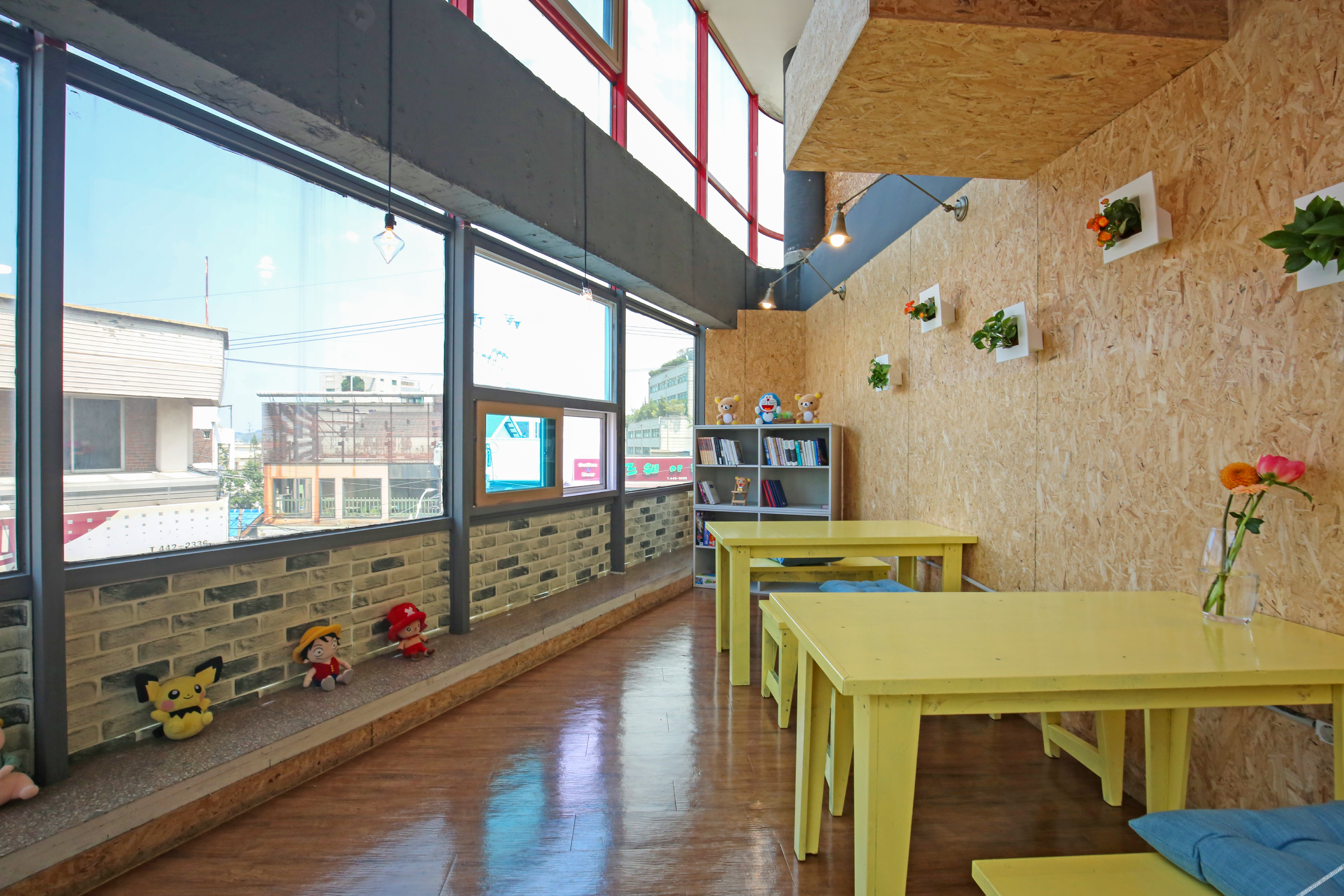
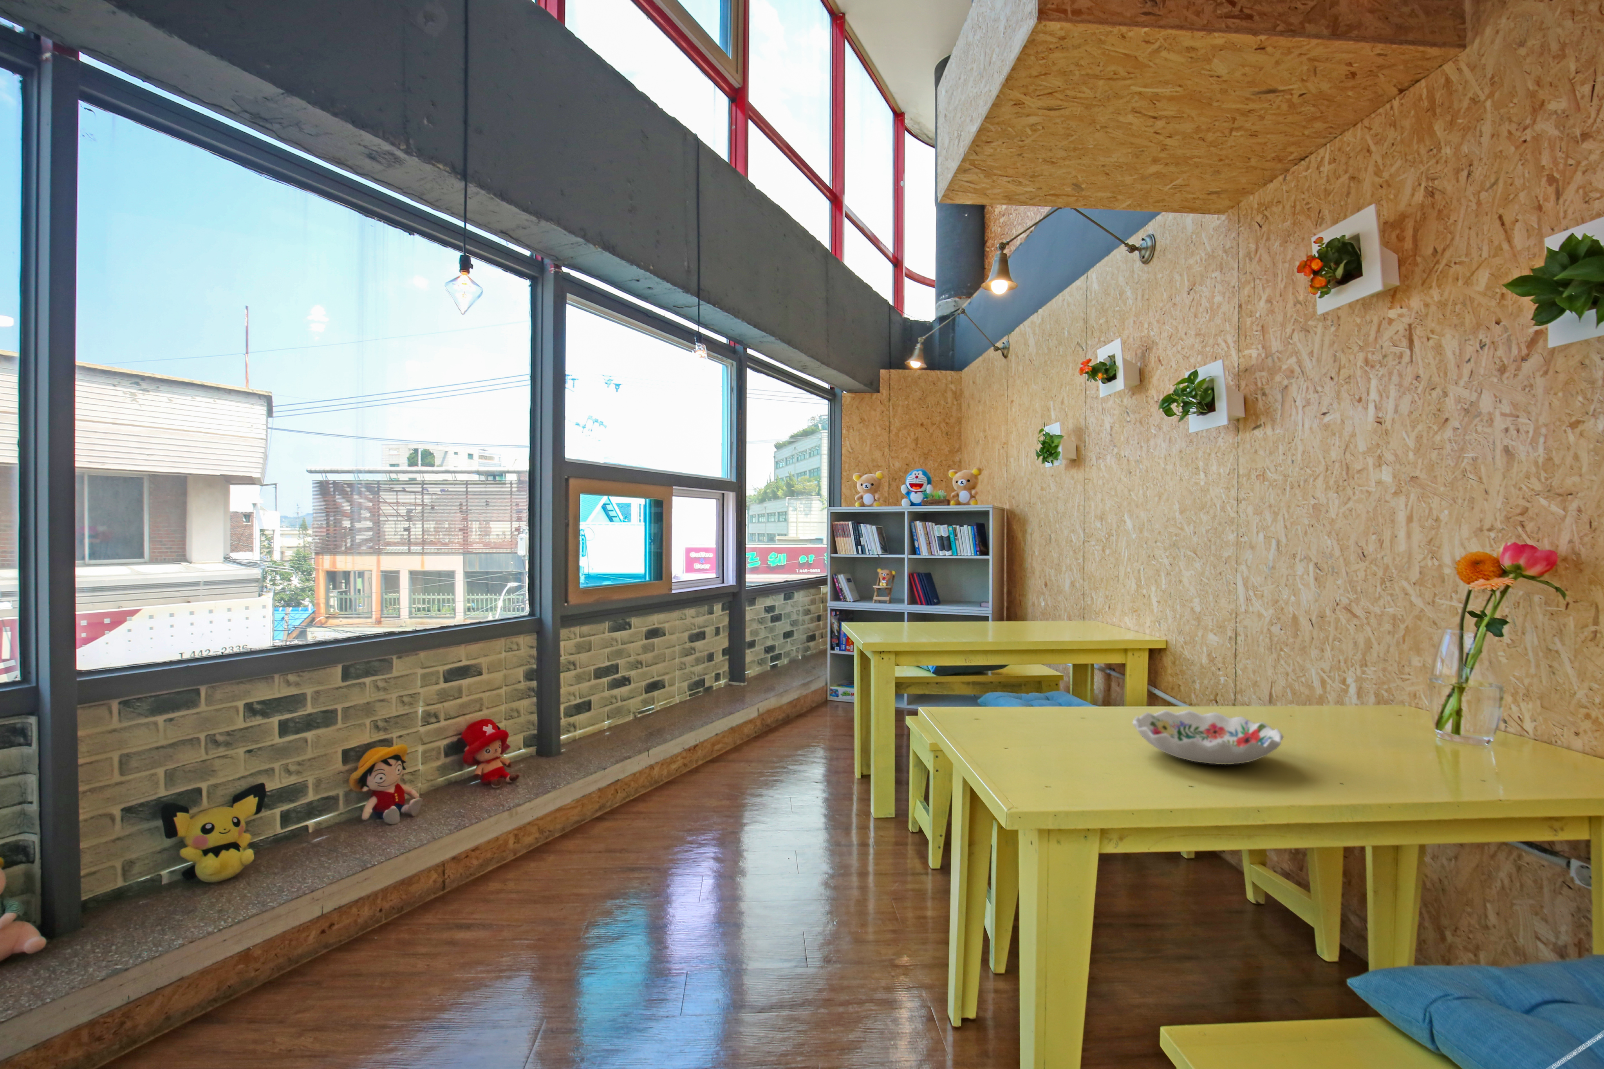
+ decorative bowl [1133,709,1284,765]
